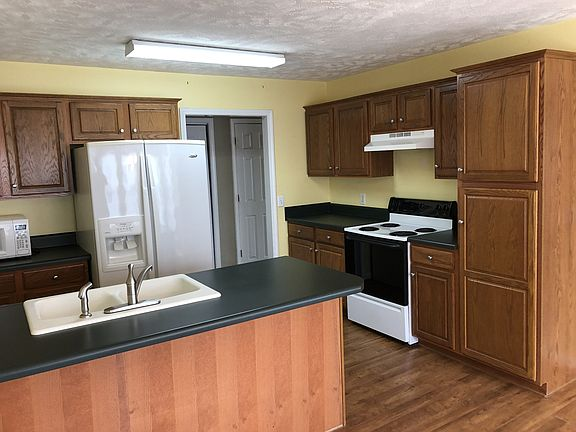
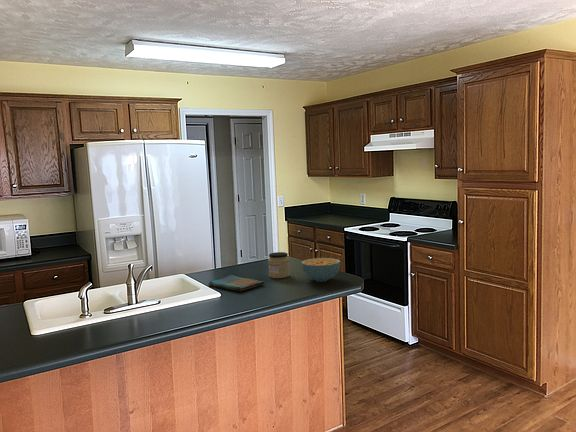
+ dish towel [207,274,265,292]
+ jar [267,251,291,279]
+ cereal bowl [300,257,342,283]
